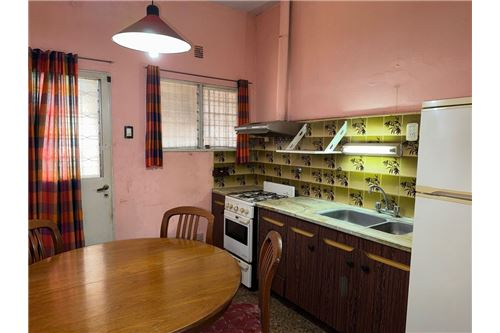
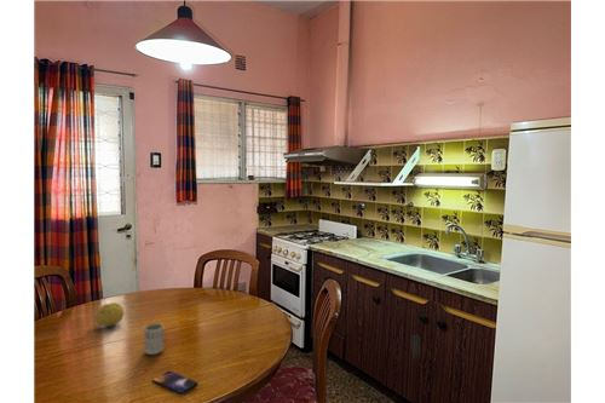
+ smartphone [151,370,198,396]
+ cup [143,322,165,356]
+ fruit [94,301,126,328]
